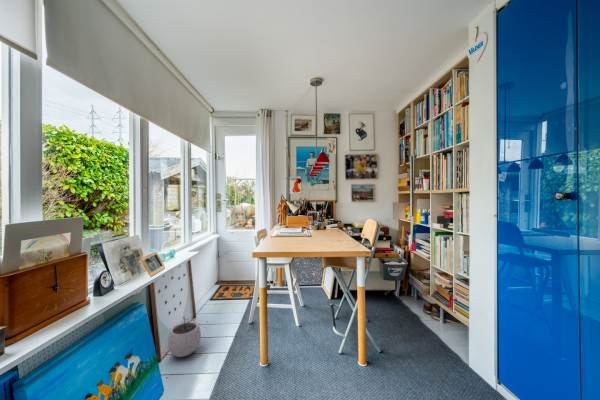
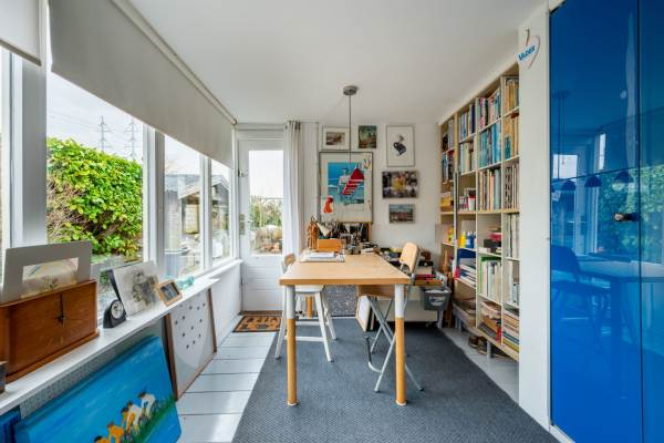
- plant pot [167,316,202,358]
